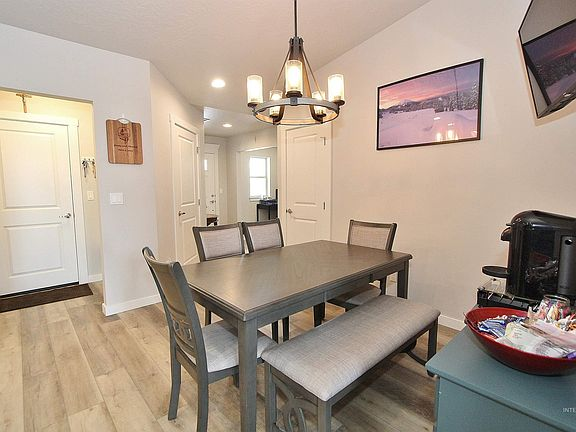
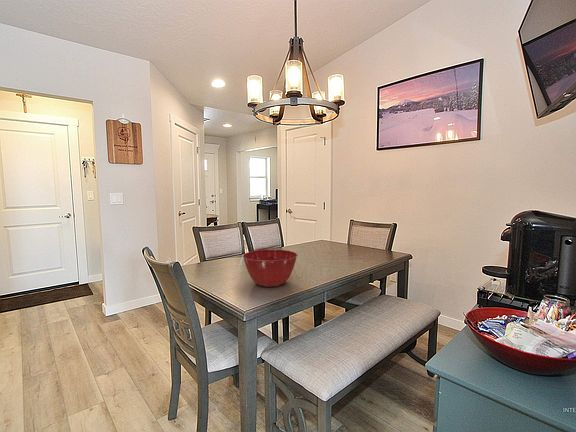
+ mixing bowl [242,249,298,288]
